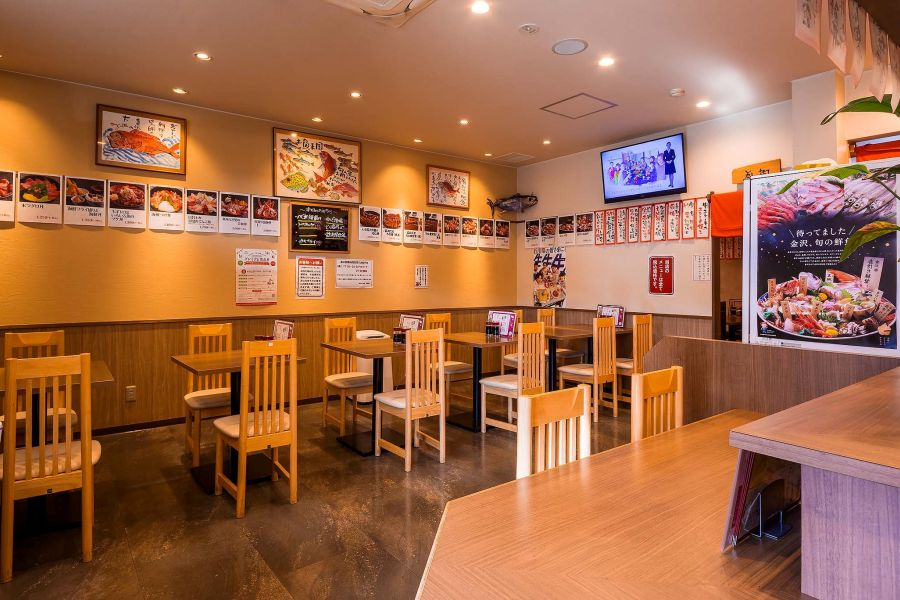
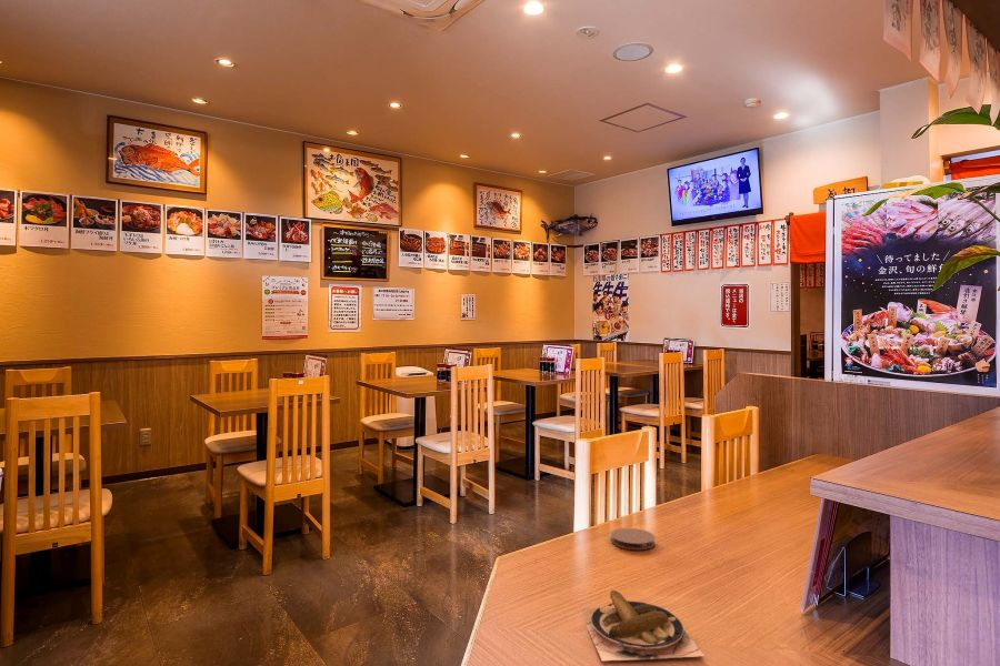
+ coaster [610,527,656,551]
+ plate [586,589,706,663]
